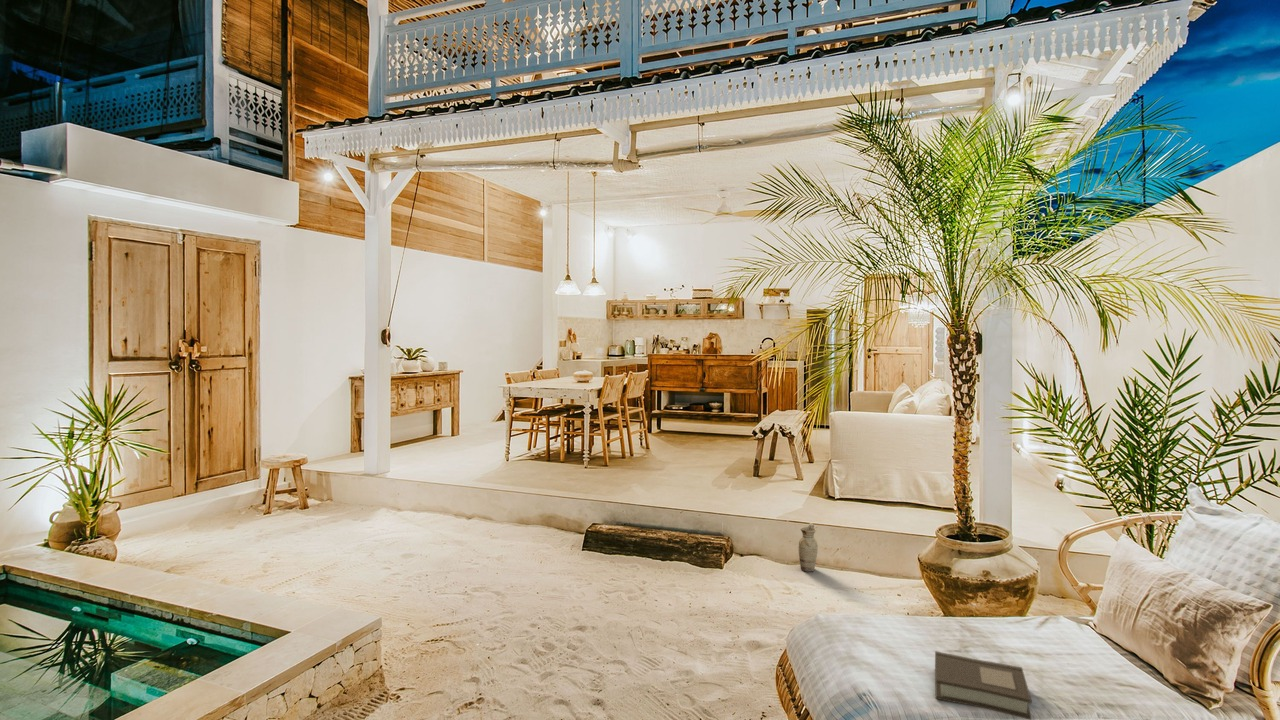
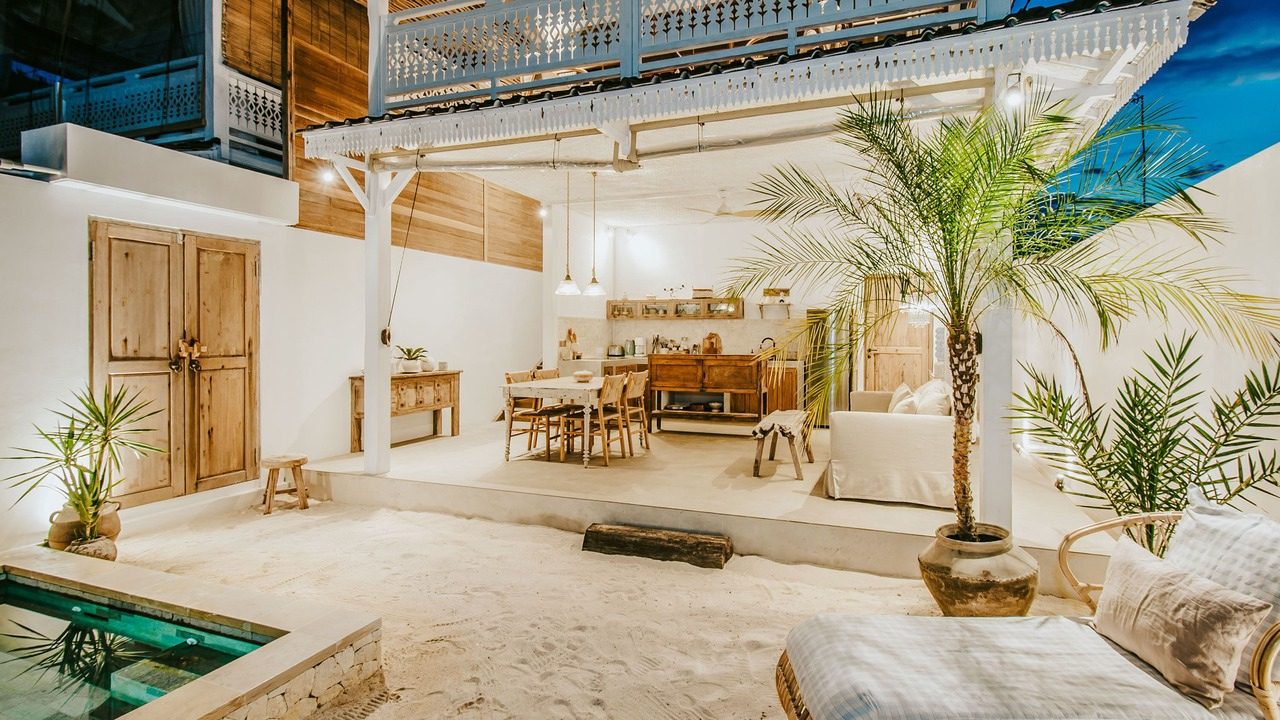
- ceramic jug [798,522,819,573]
- book [934,650,1032,720]
